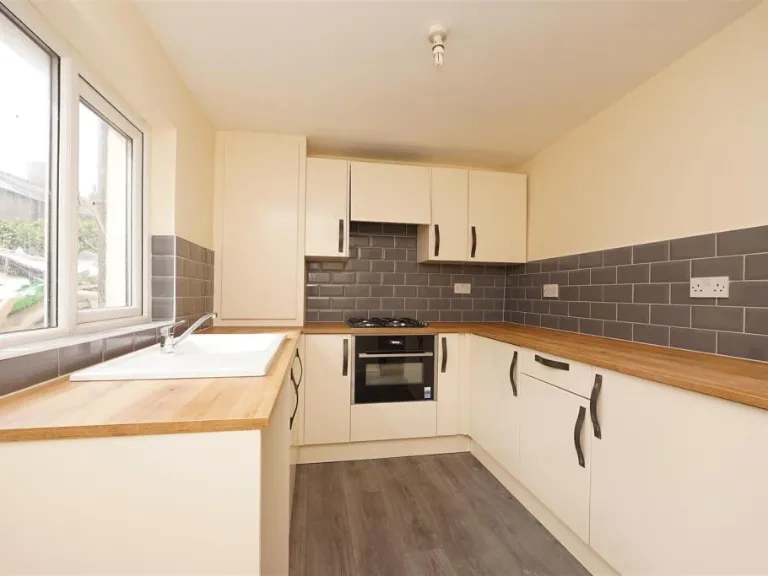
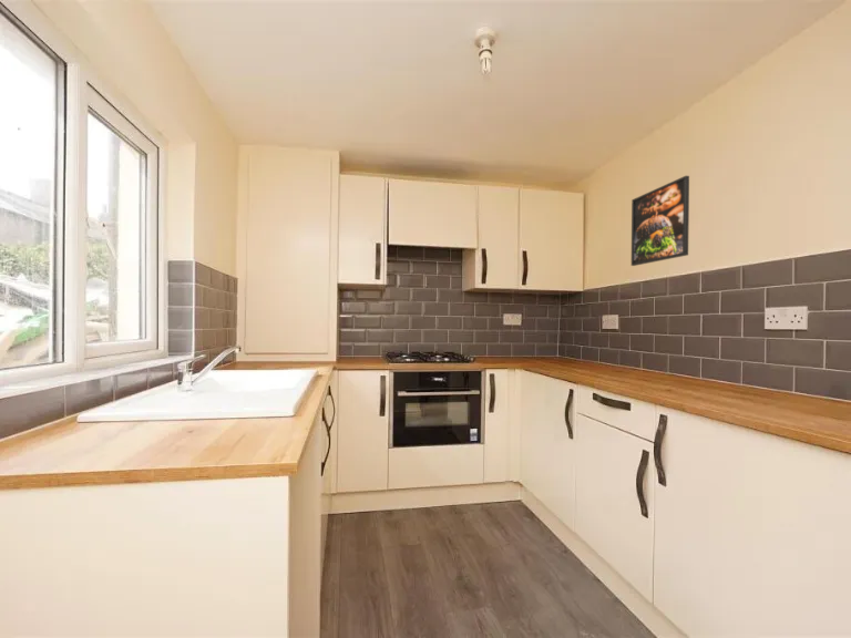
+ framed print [630,175,690,267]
